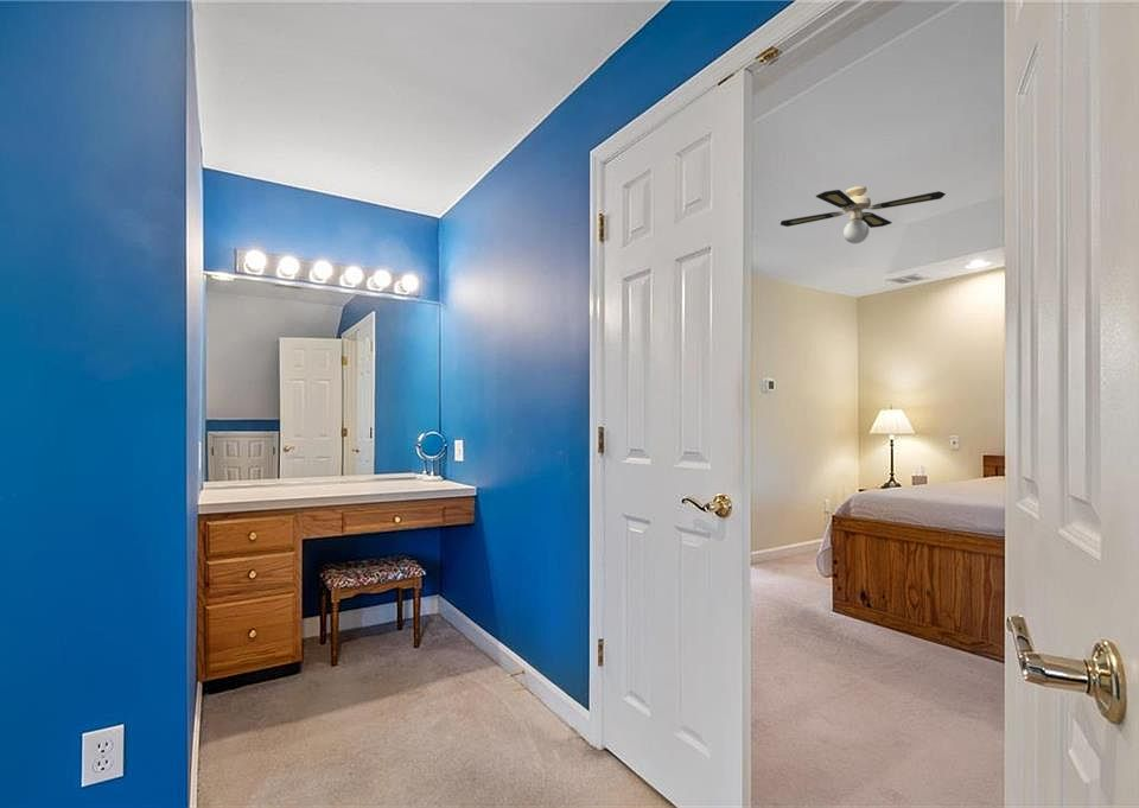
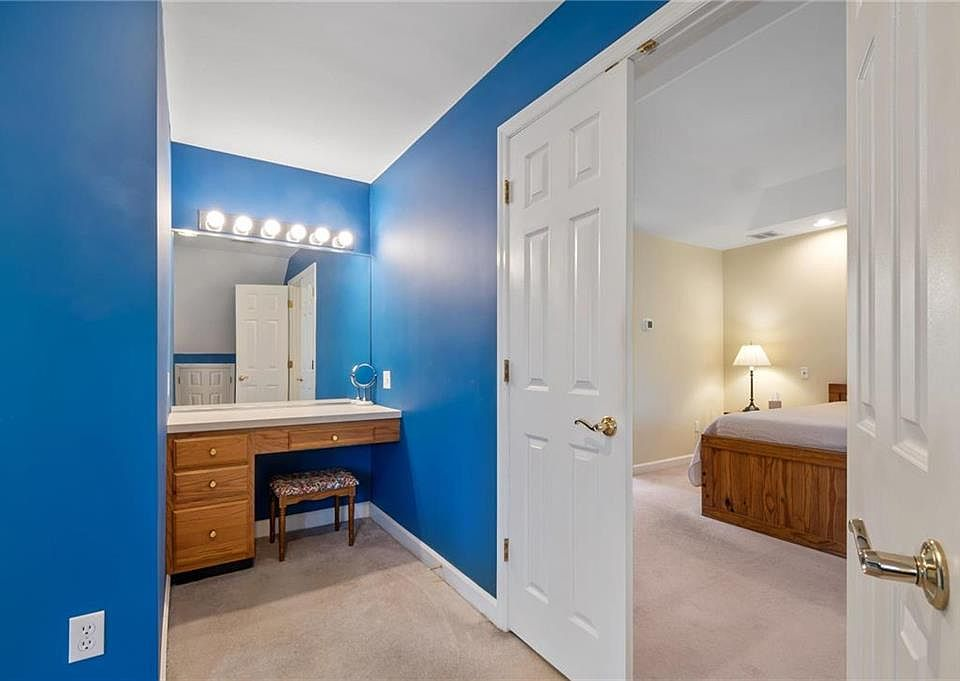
- ceiling fan [780,185,947,244]
